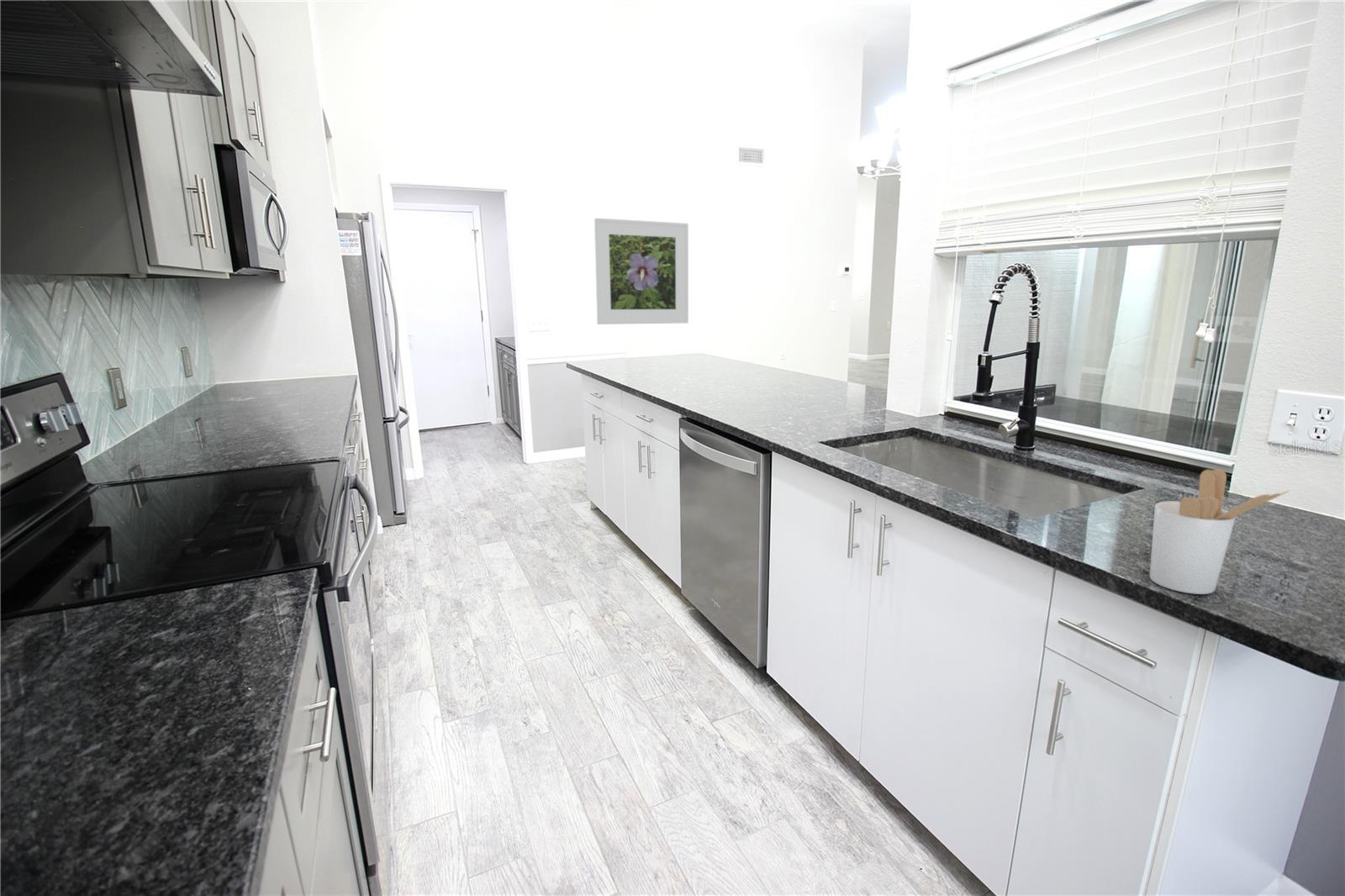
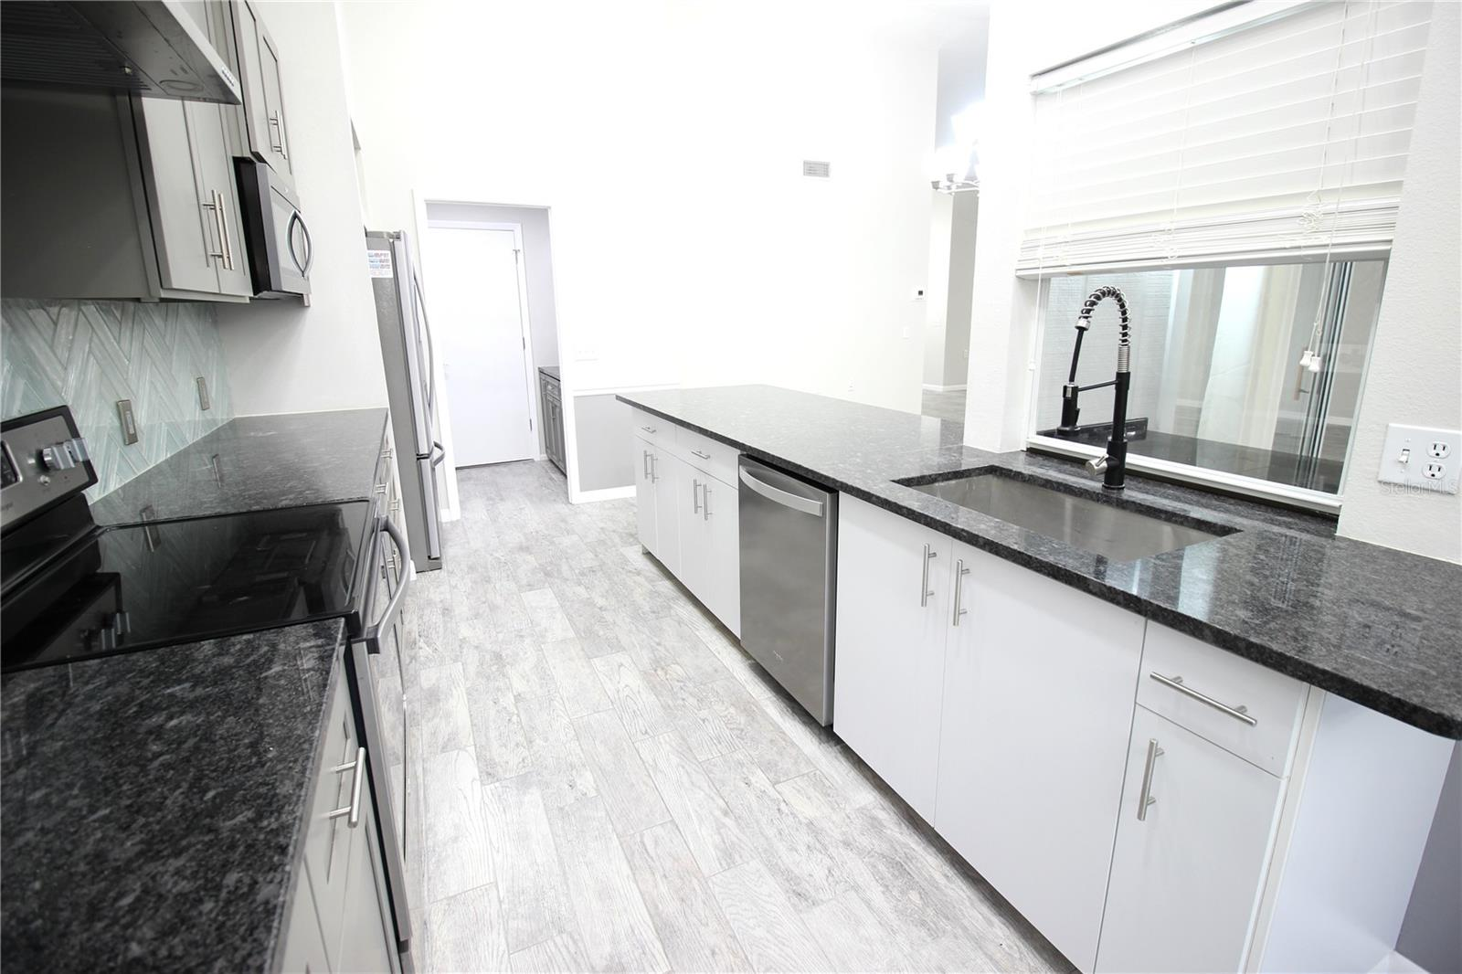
- utensil holder [1148,468,1290,595]
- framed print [593,217,689,325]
